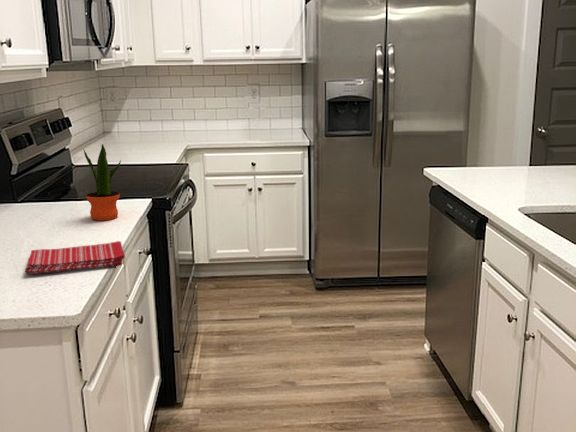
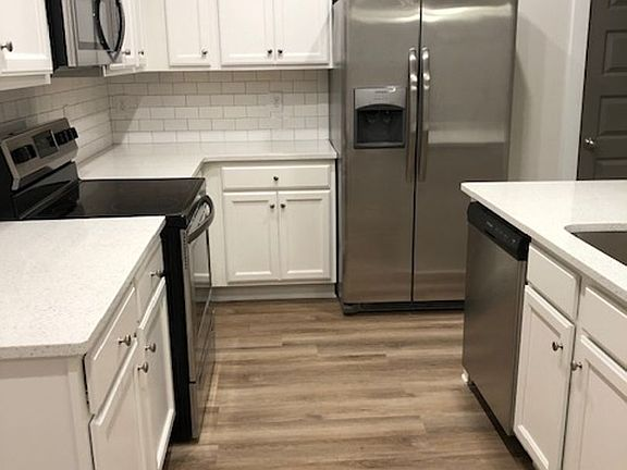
- potted plant [82,143,122,221]
- dish towel [24,240,126,275]
